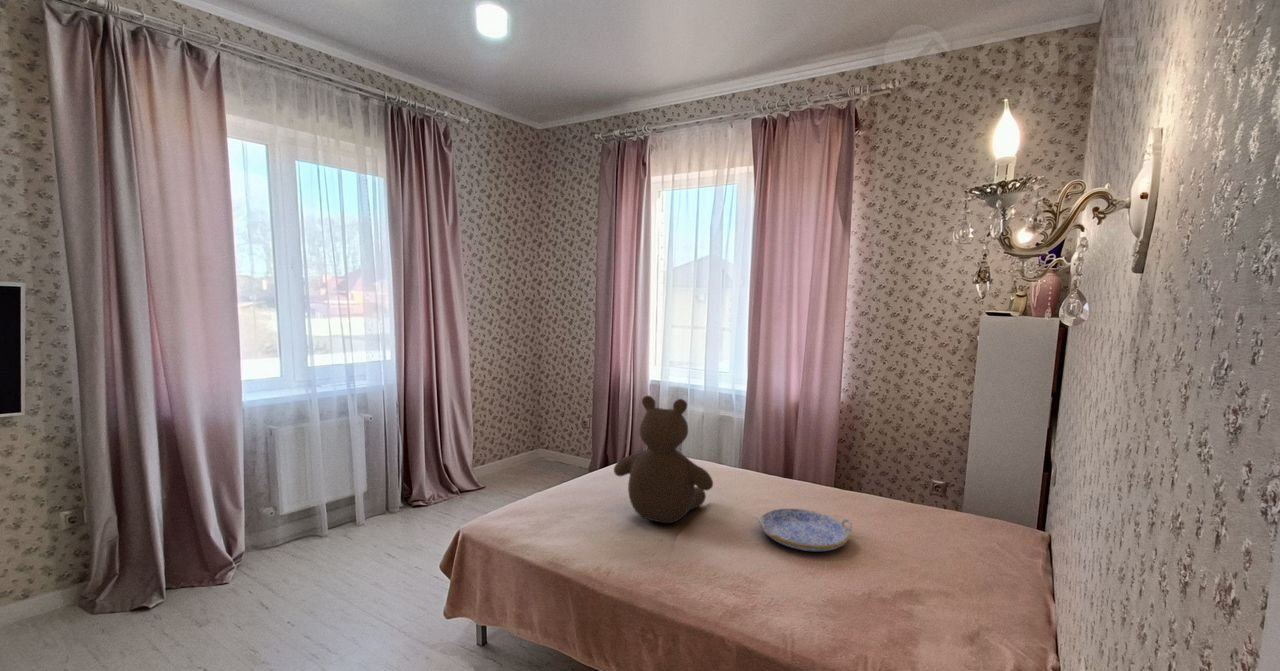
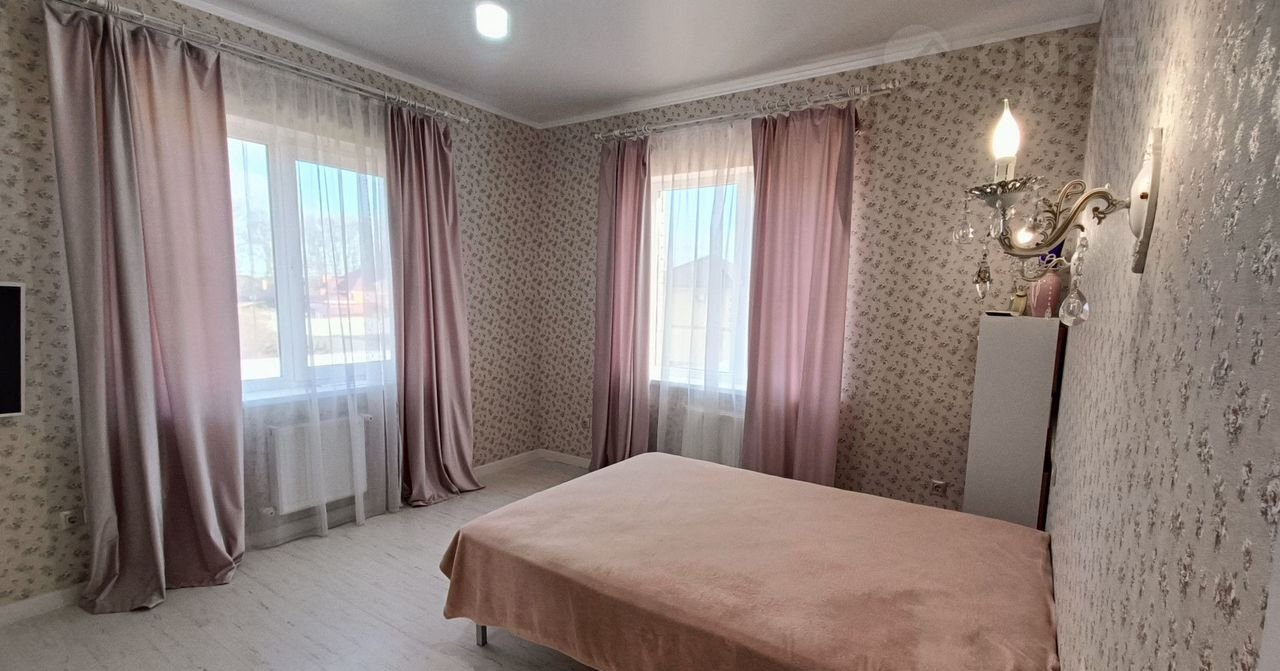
- bear [613,395,714,524]
- serving tray [756,508,853,552]
